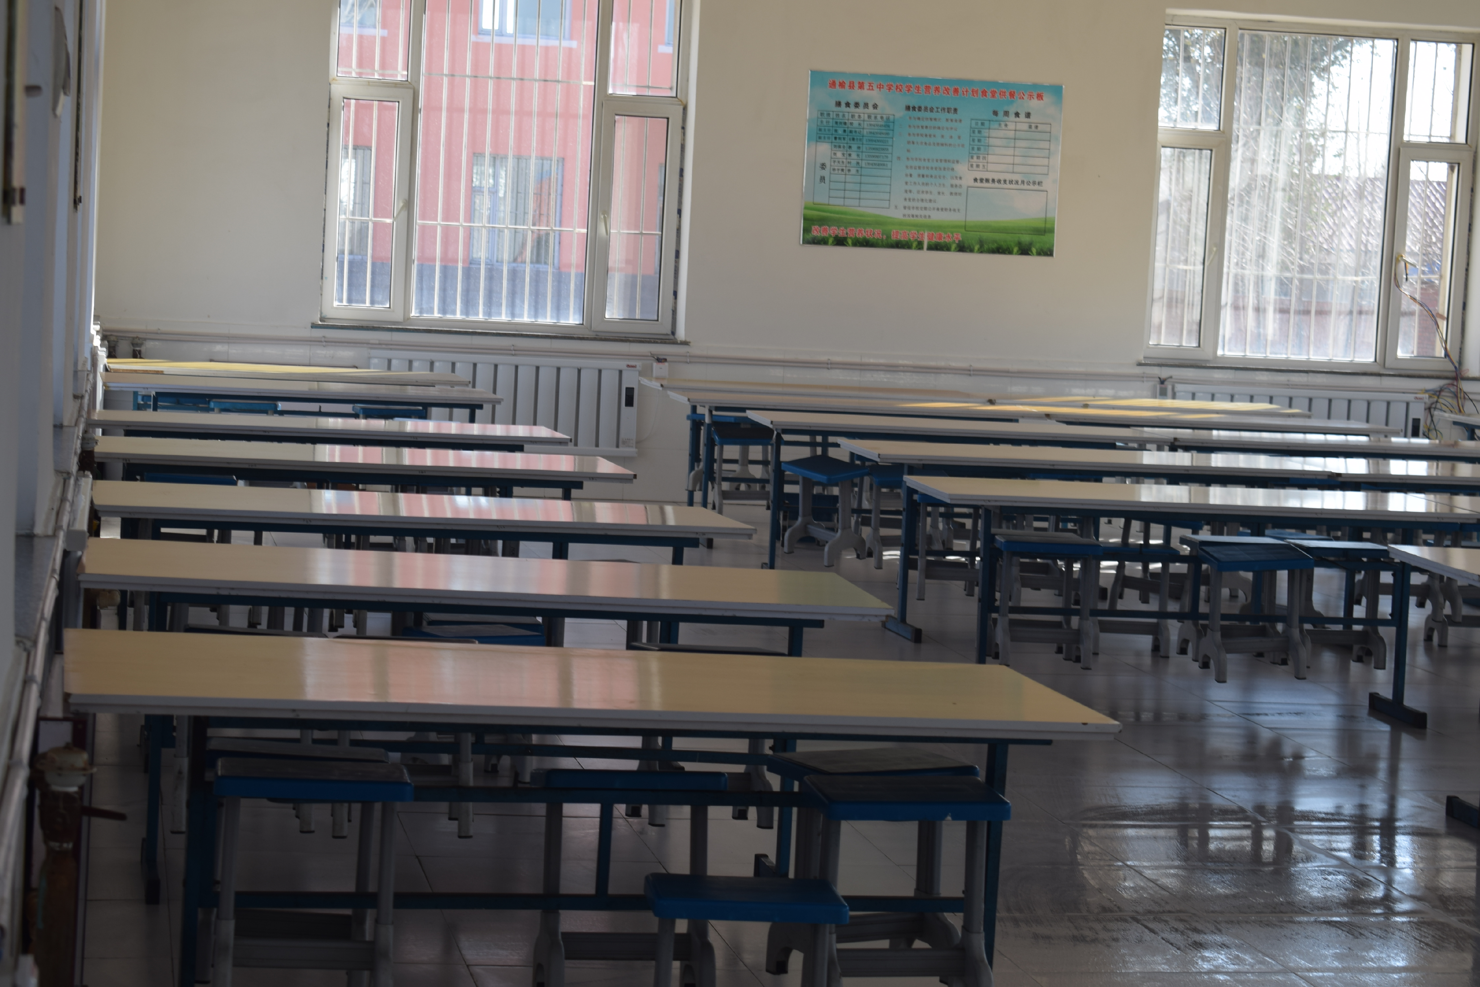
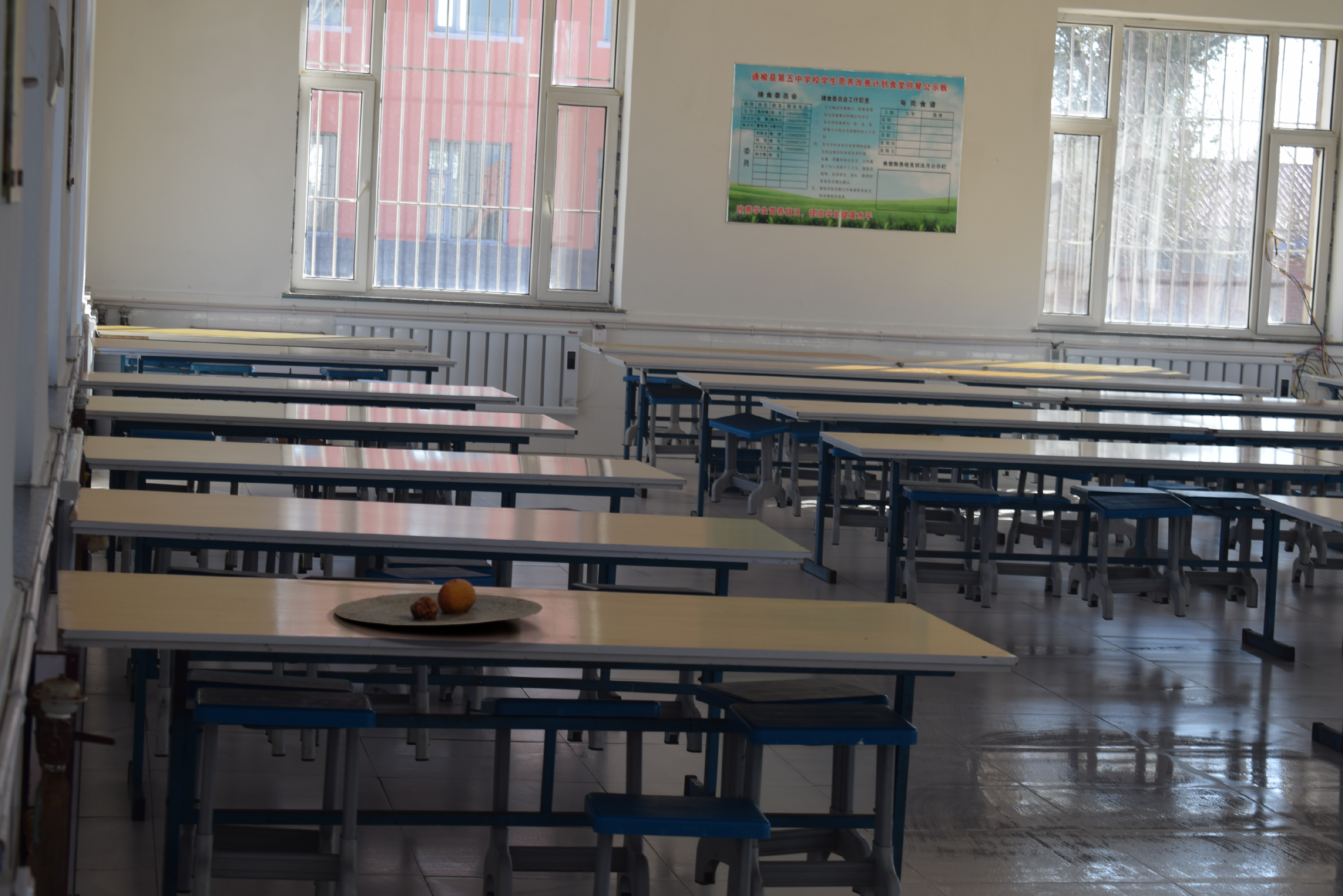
+ plate [334,579,543,626]
